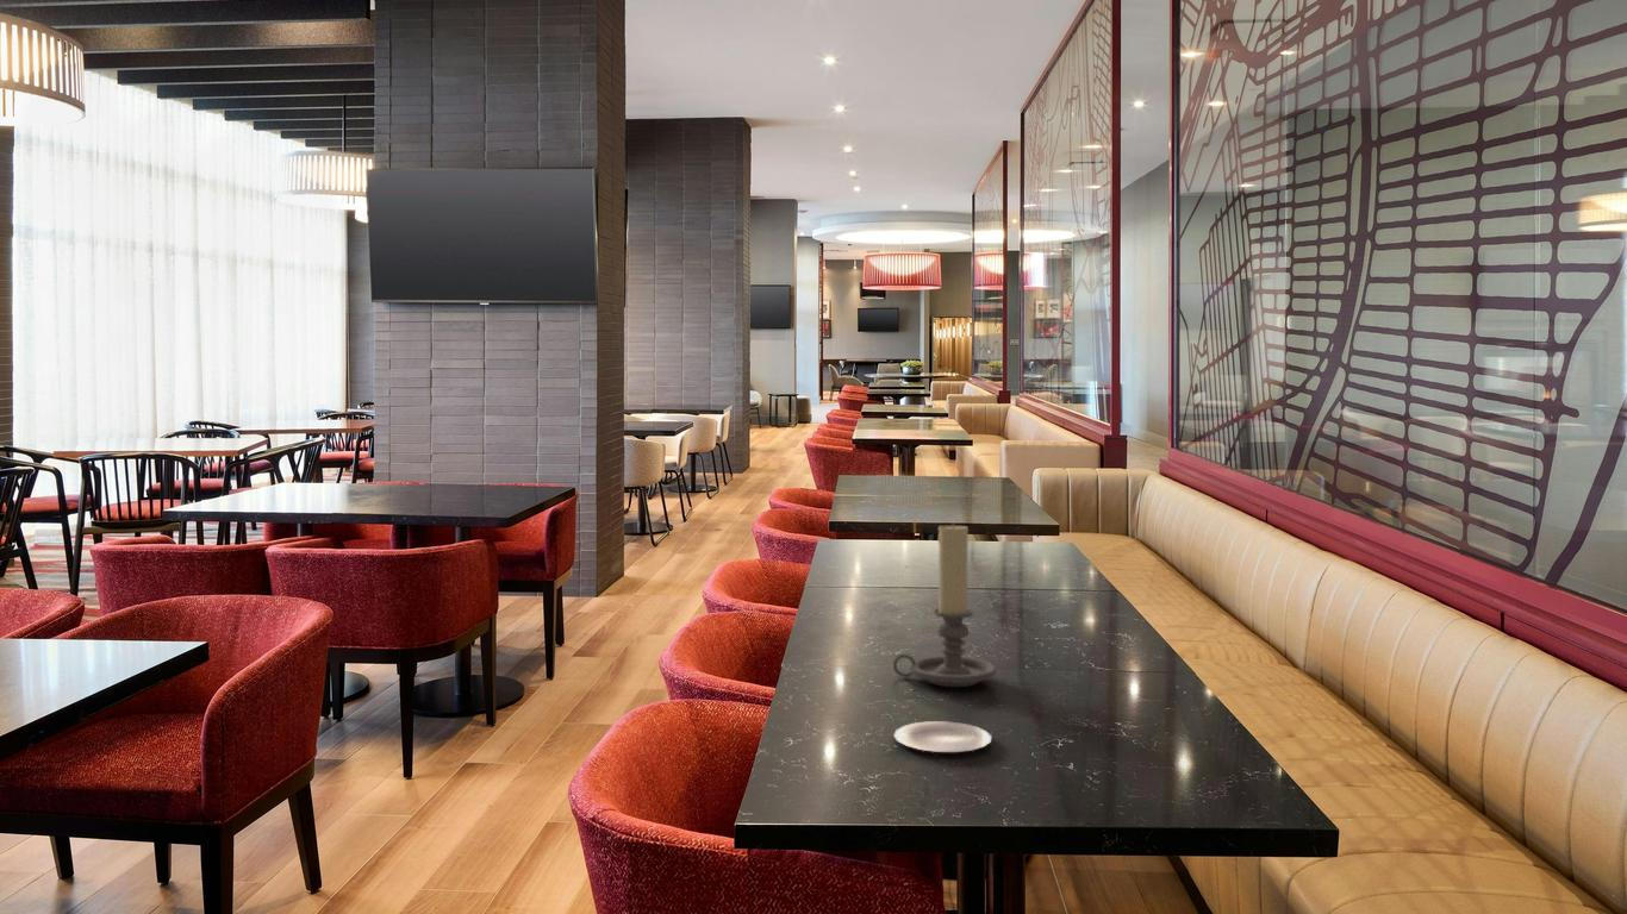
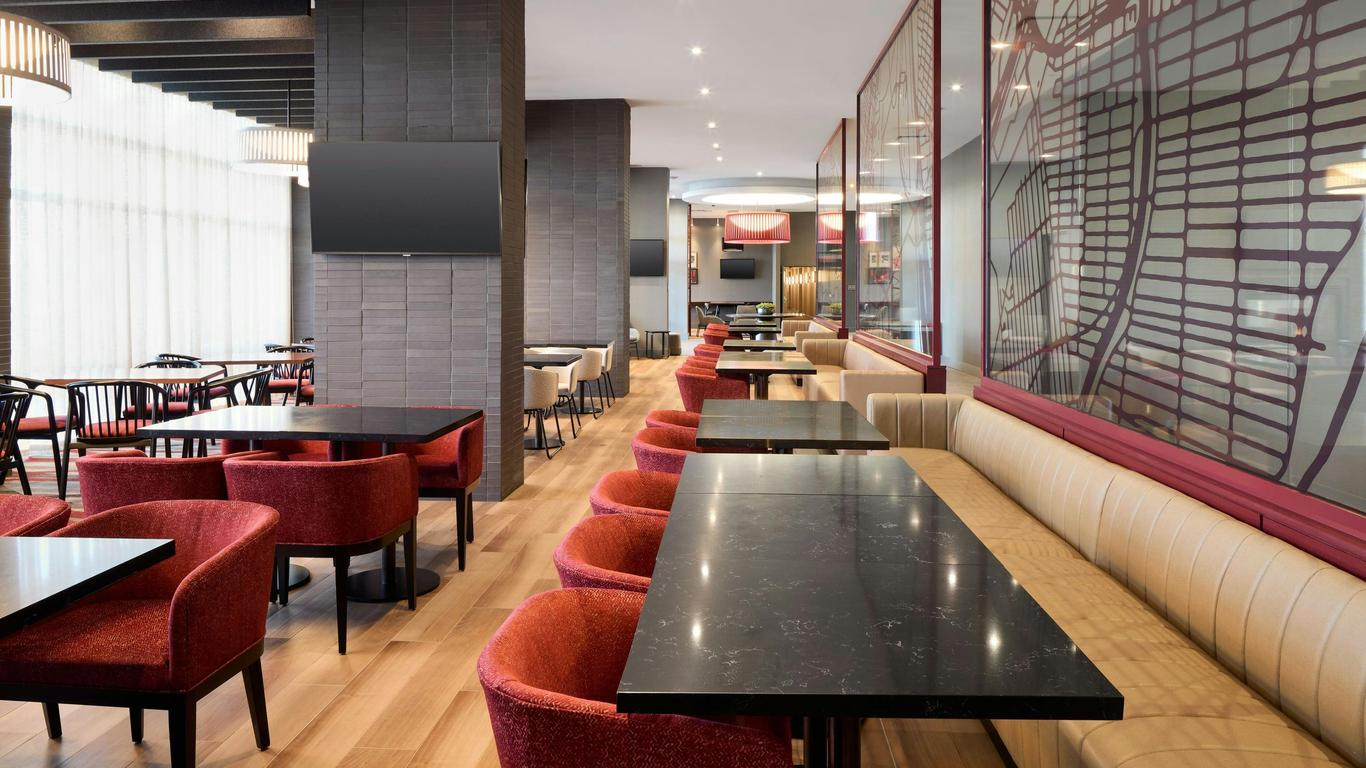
- plate [892,720,992,753]
- candle holder [892,522,997,688]
